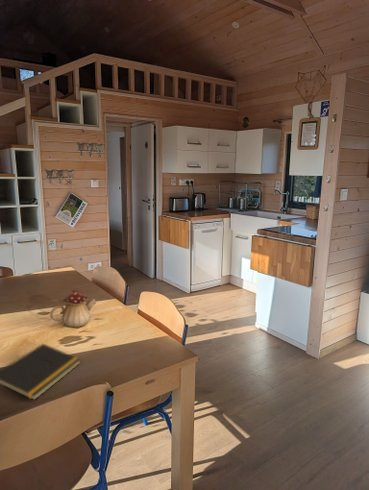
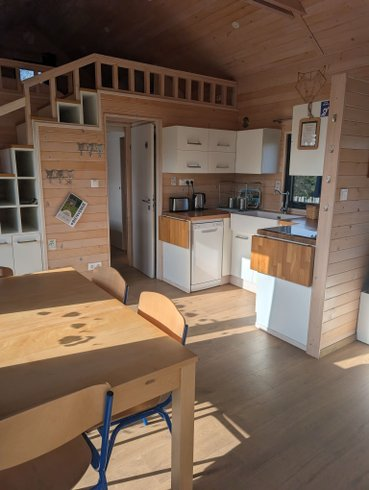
- teapot [49,289,97,328]
- notepad [0,343,82,401]
